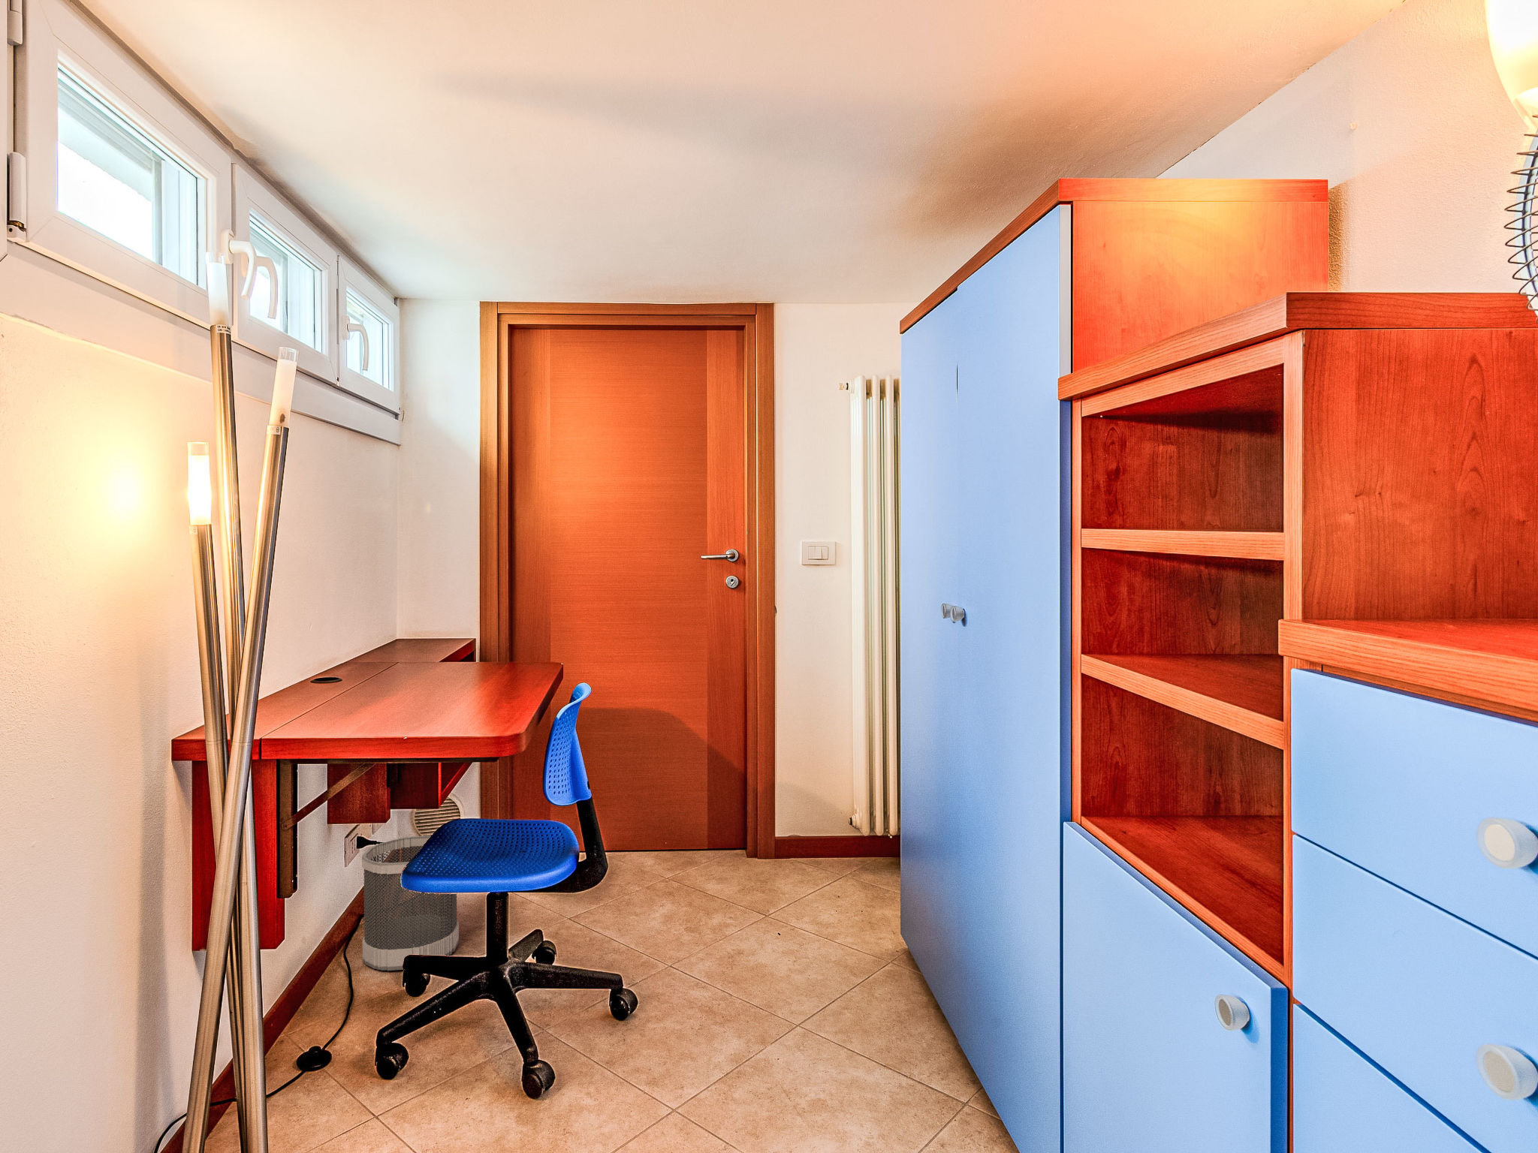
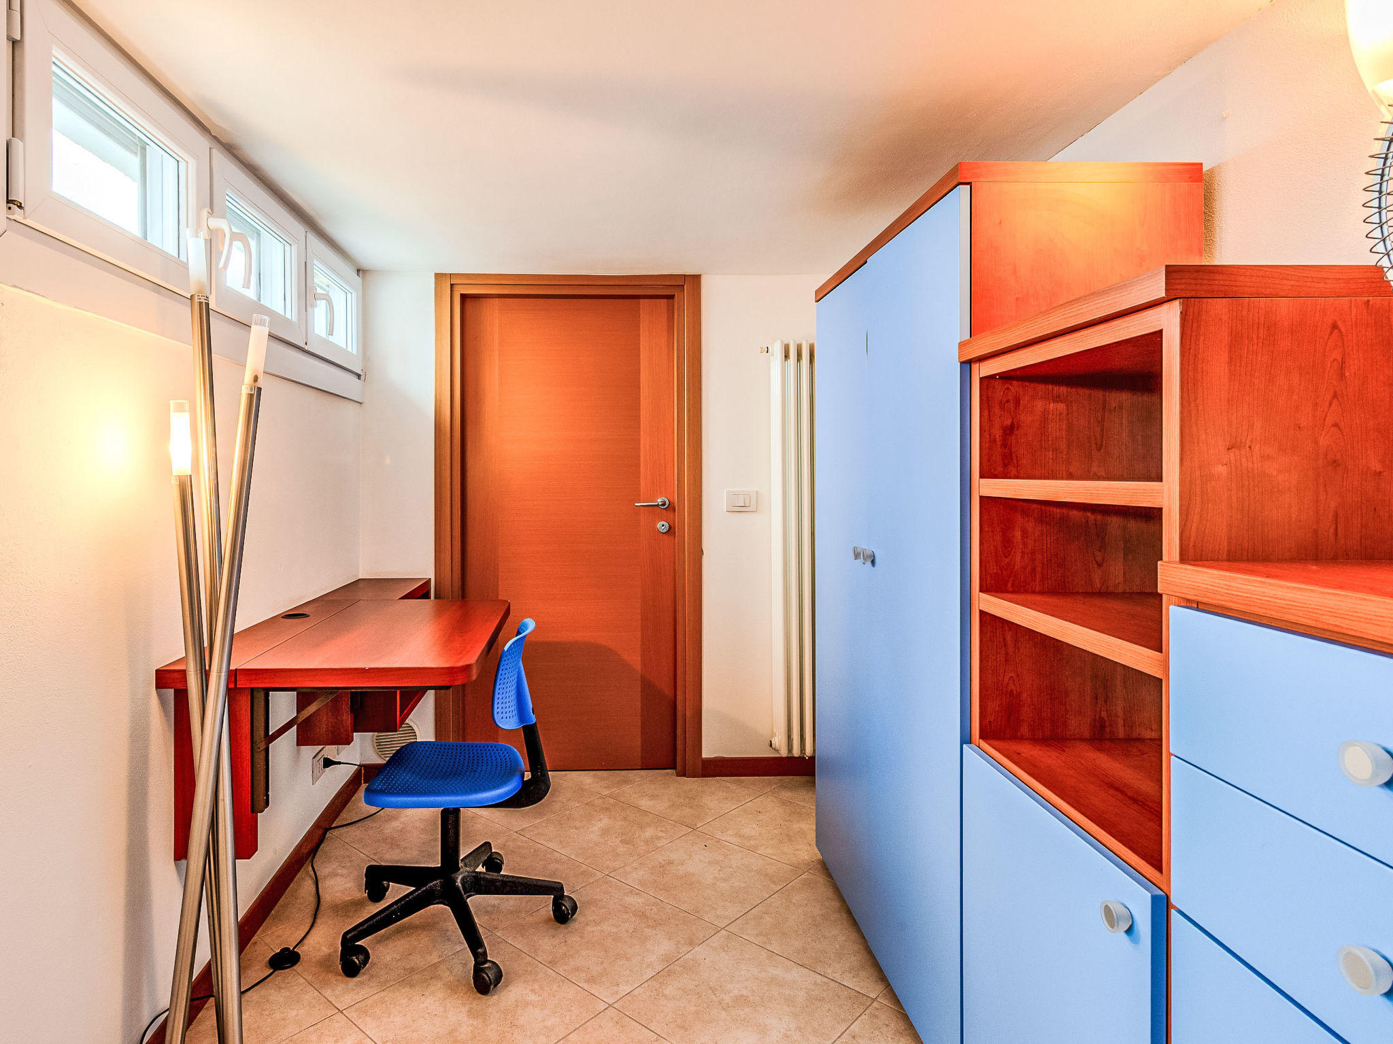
- wastebasket [361,834,460,971]
